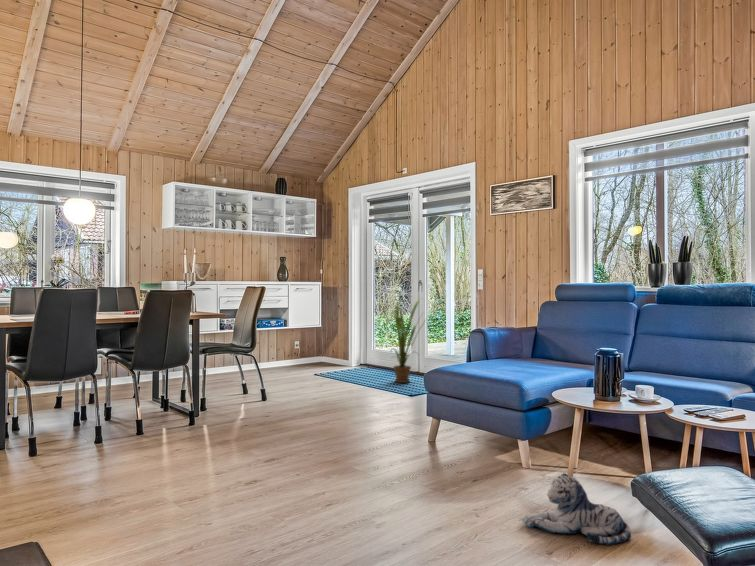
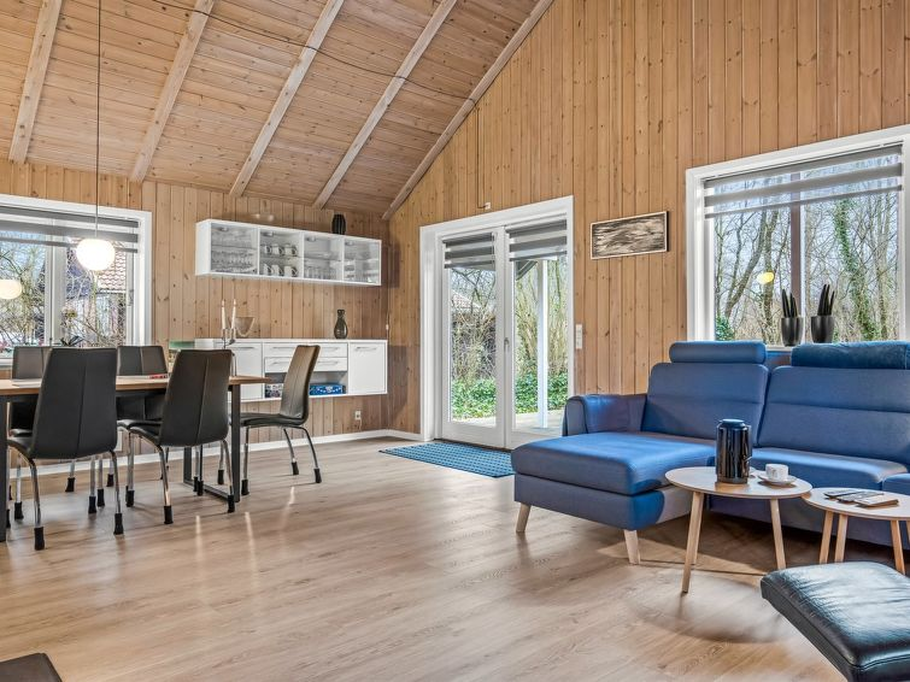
- plush toy [521,472,632,546]
- house plant [388,298,428,384]
